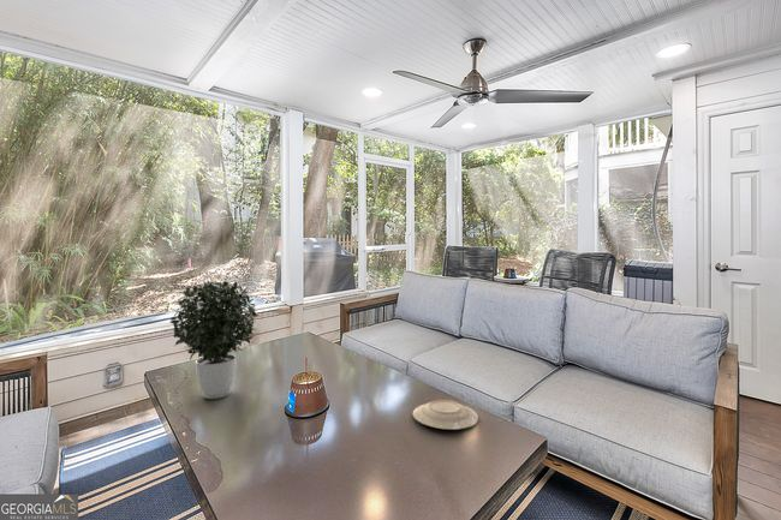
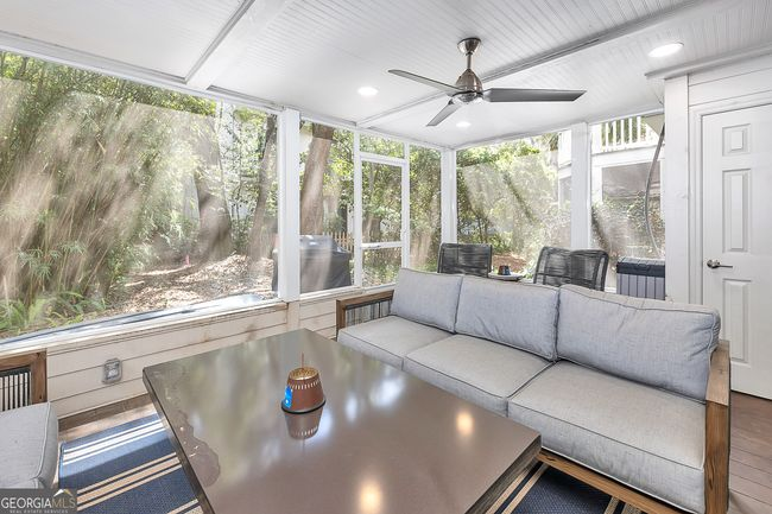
- potted plant [168,280,260,400]
- plate [412,399,479,431]
